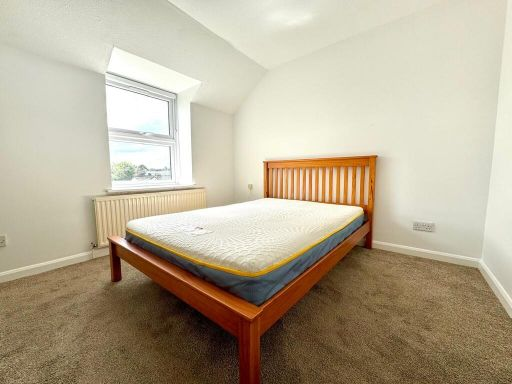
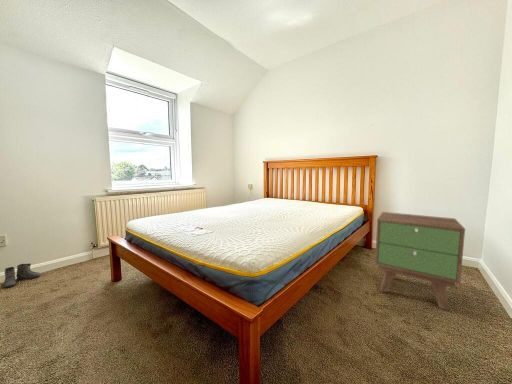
+ boots [2,262,41,289]
+ nightstand [374,211,466,312]
